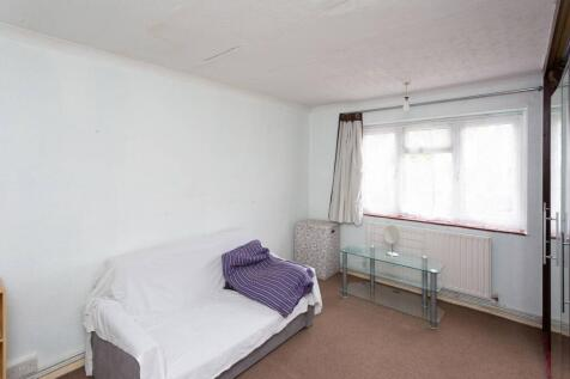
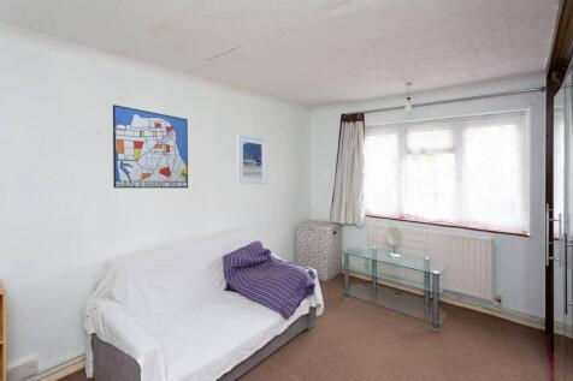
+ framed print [236,133,267,185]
+ wall art [112,103,189,189]
